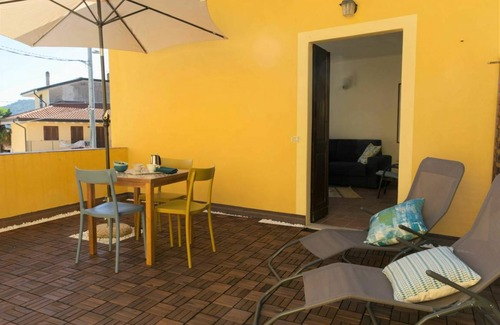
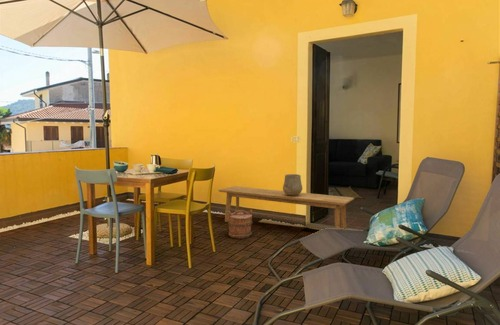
+ bench [217,185,355,230]
+ clay pot [282,173,303,196]
+ bucket [227,209,253,239]
